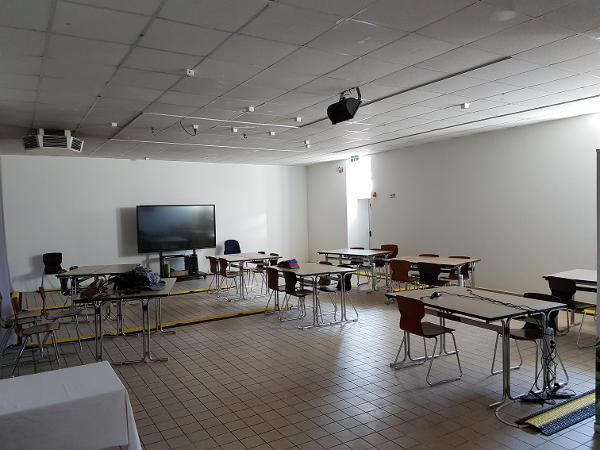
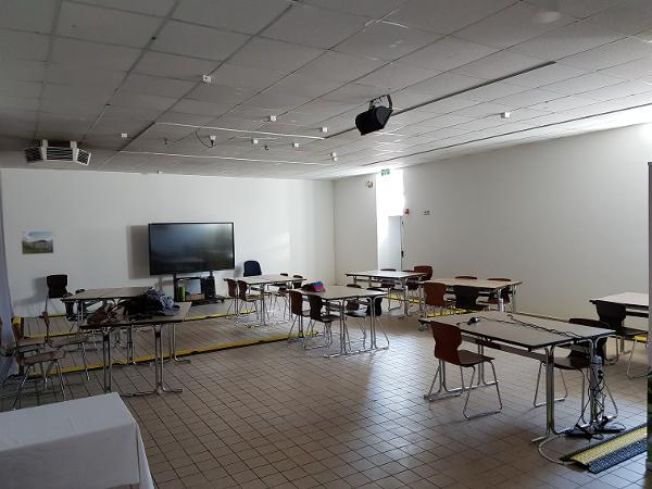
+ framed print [20,230,54,255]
